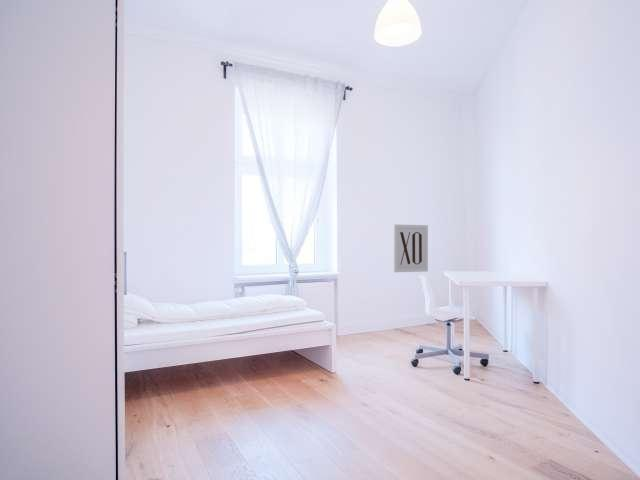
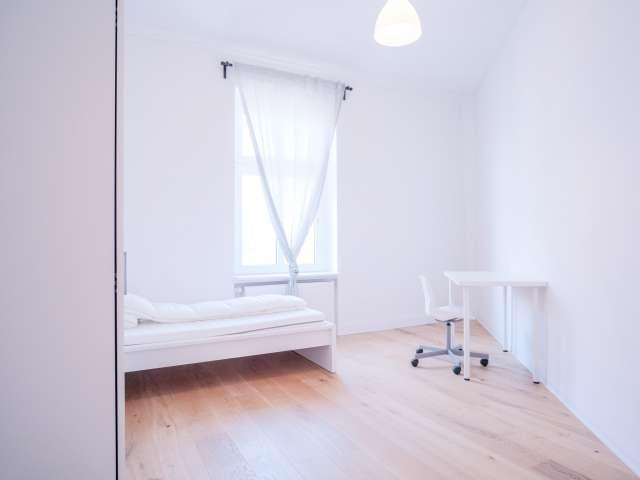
- wall art [393,224,429,273]
